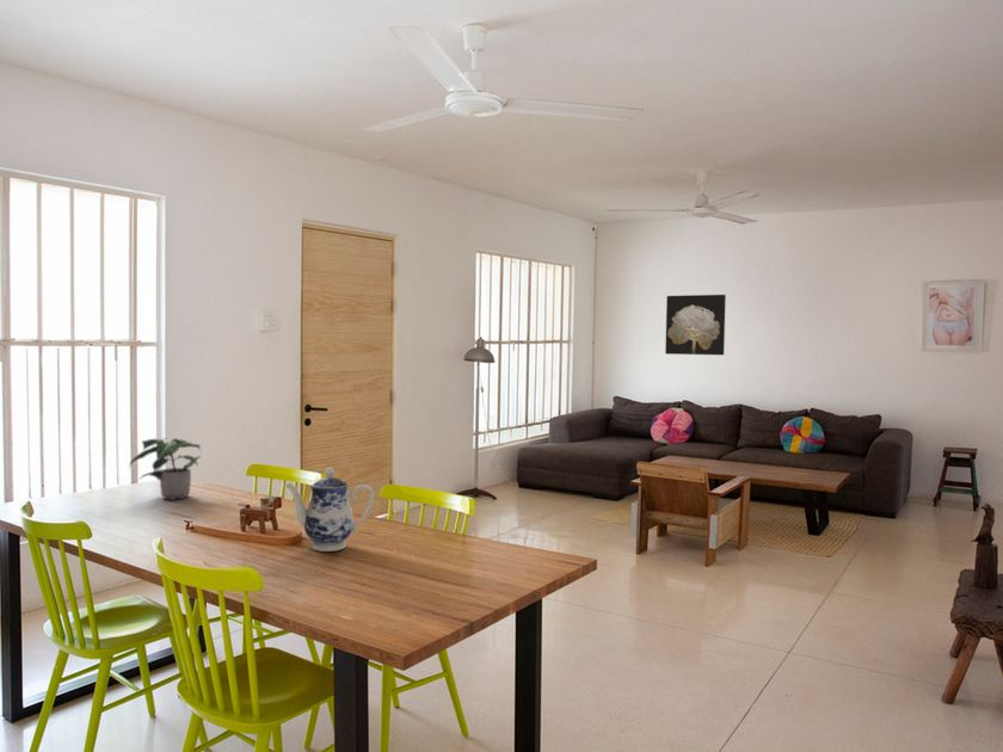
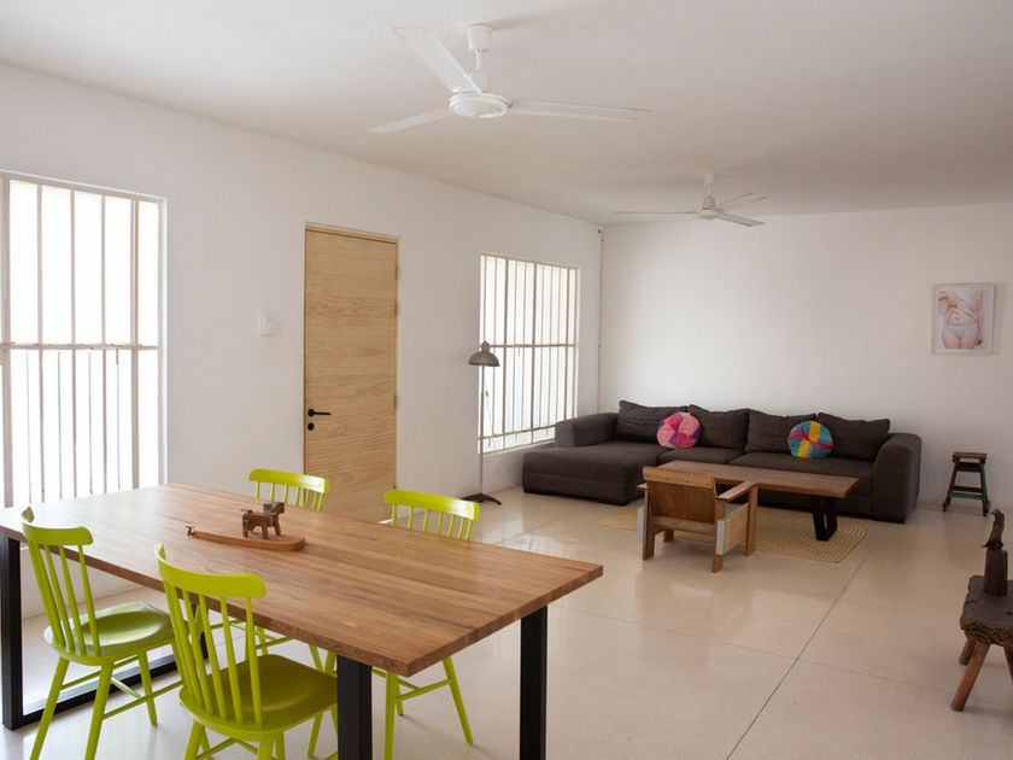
- teapot [283,467,375,553]
- potted plant [128,437,202,500]
- wall art [664,294,727,356]
